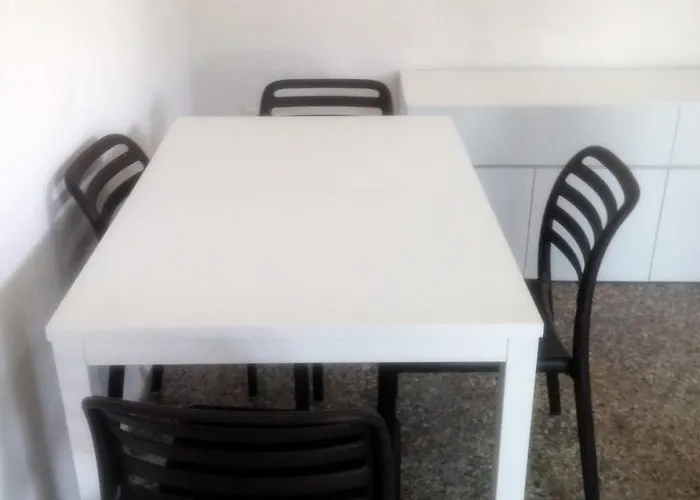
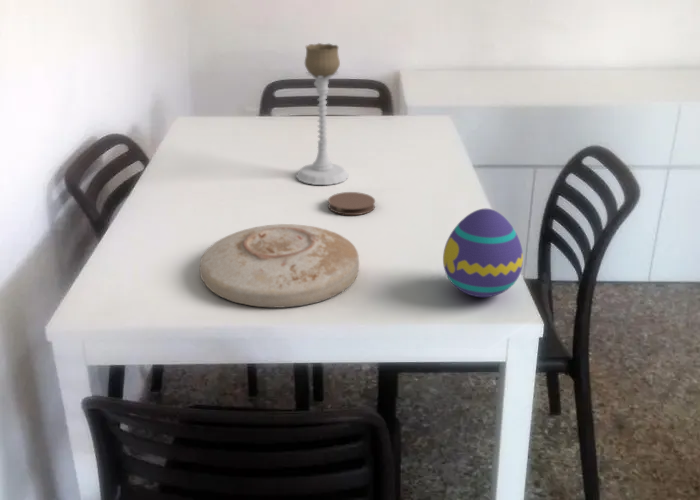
+ plate [199,223,360,309]
+ coaster [327,191,376,216]
+ decorative egg [442,208,524,298]
+ candle holder [295,42,350,186]
